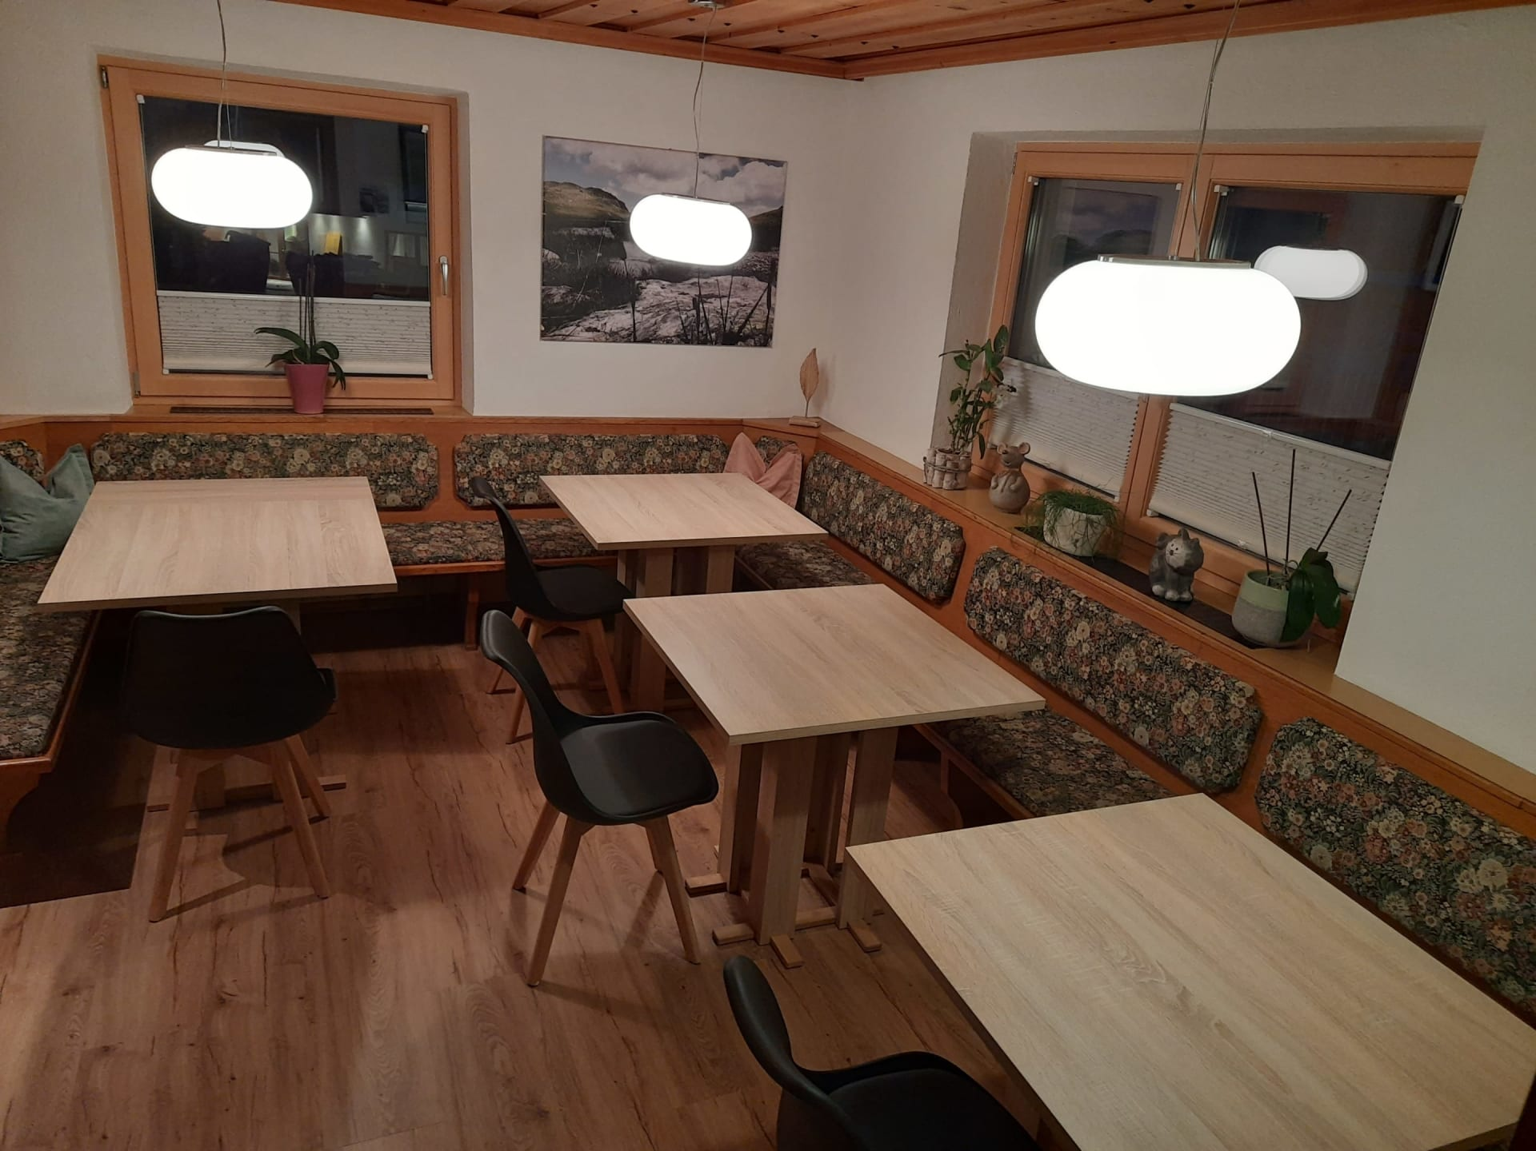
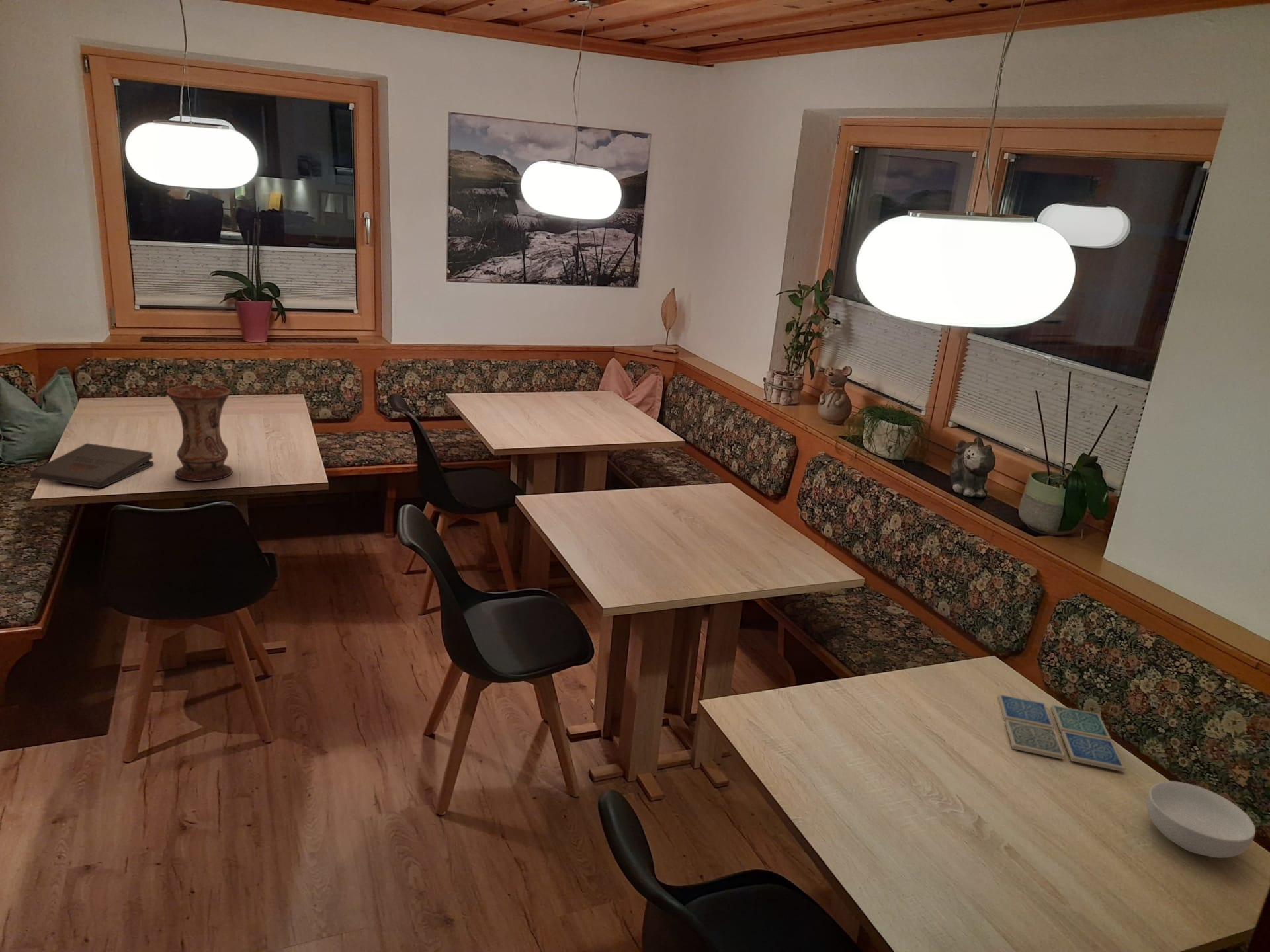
+ pizza box [29,442,154,489]
+ cereal bowl [1146,781,1256,859]
+ vase [166,384,233,482]
+ drink coaster [997,694,1125,772]
